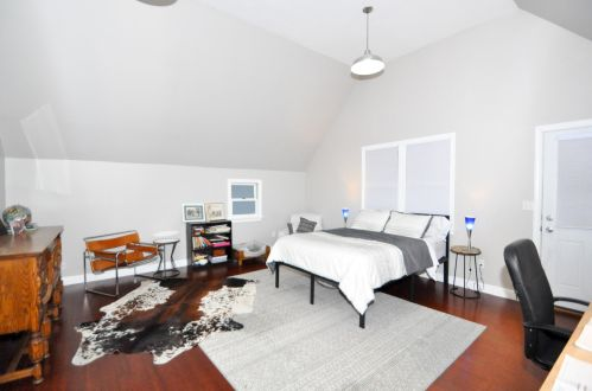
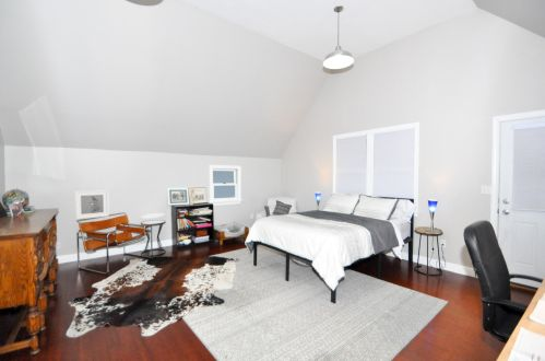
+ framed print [74,189,110,220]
